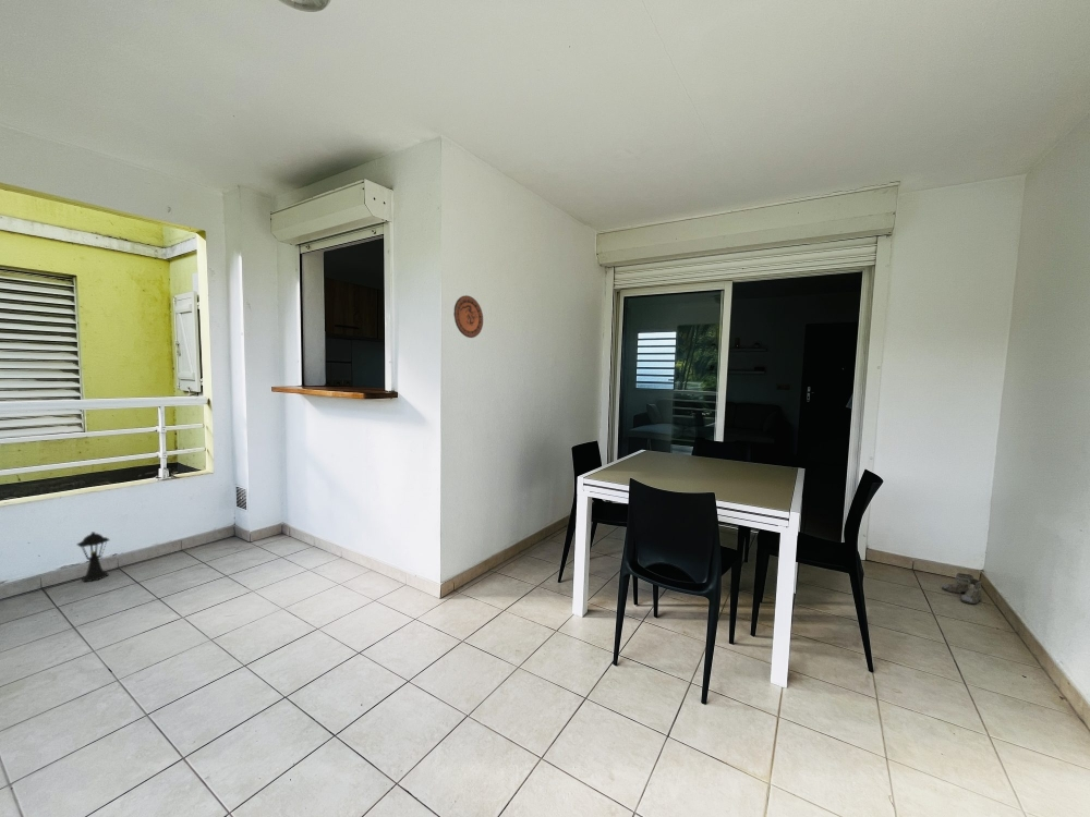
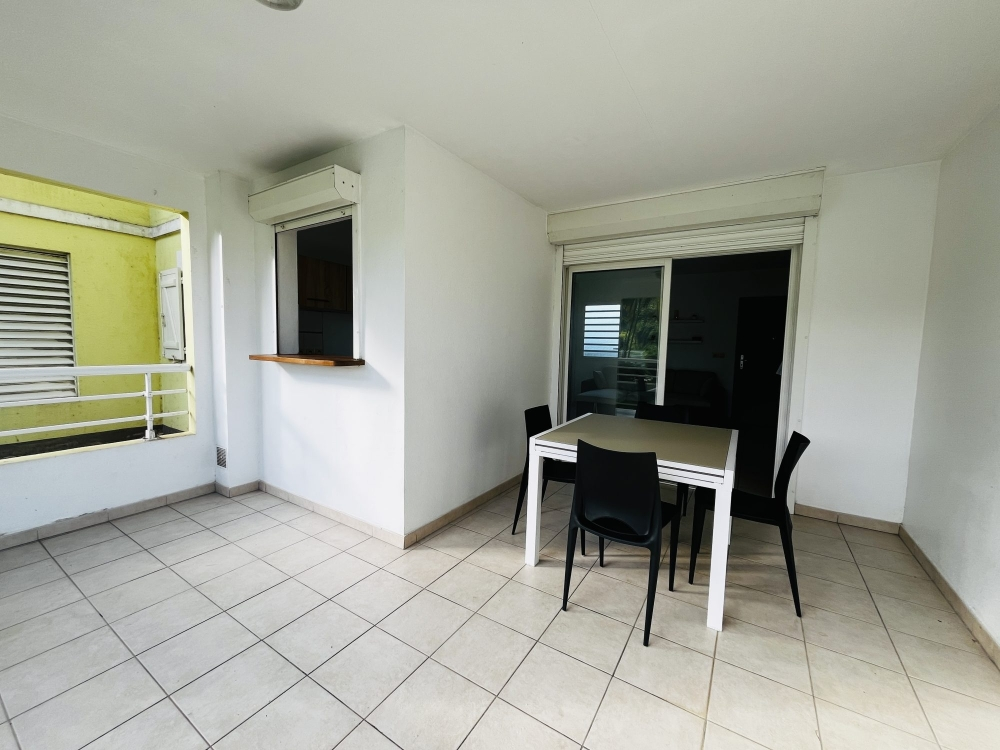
- lantern [75,531,111,583]
- boots [941,572,988,607]
- decorative plate [452,294,484,339]
